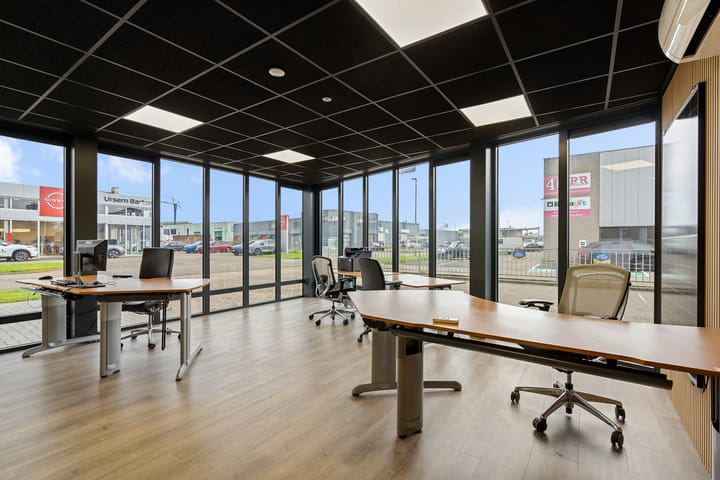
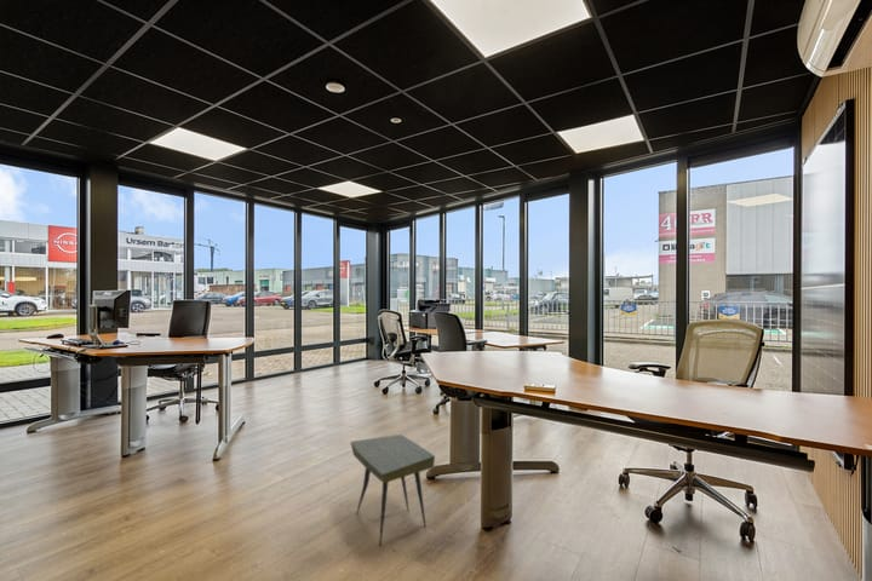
+ side table [350,433,436,547]
